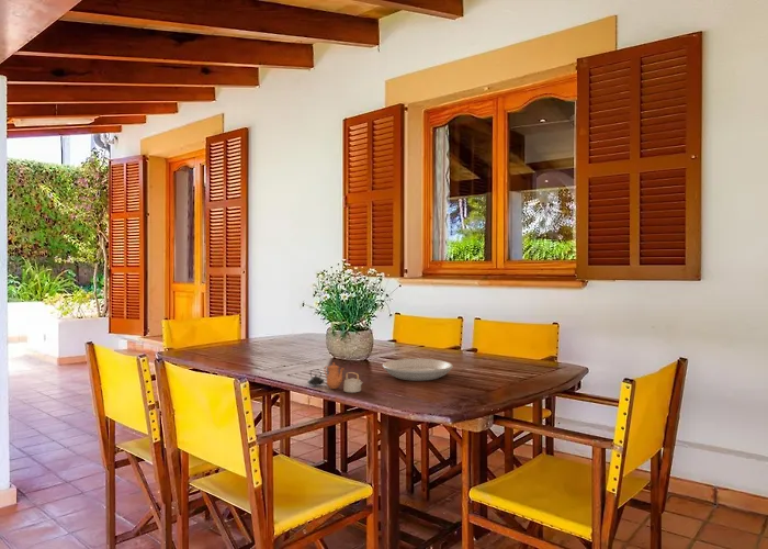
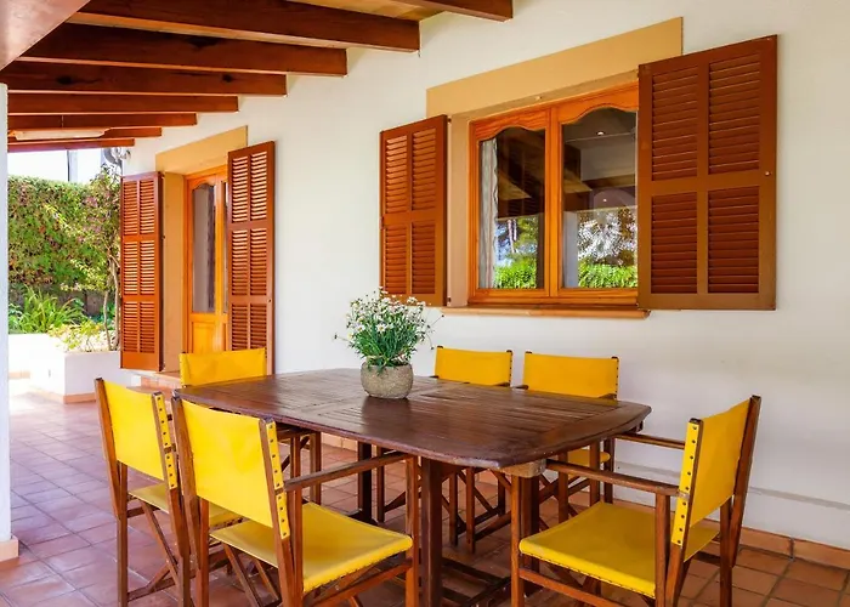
- plate [382,358,454,382]
- teapot [306,361,364,394]
